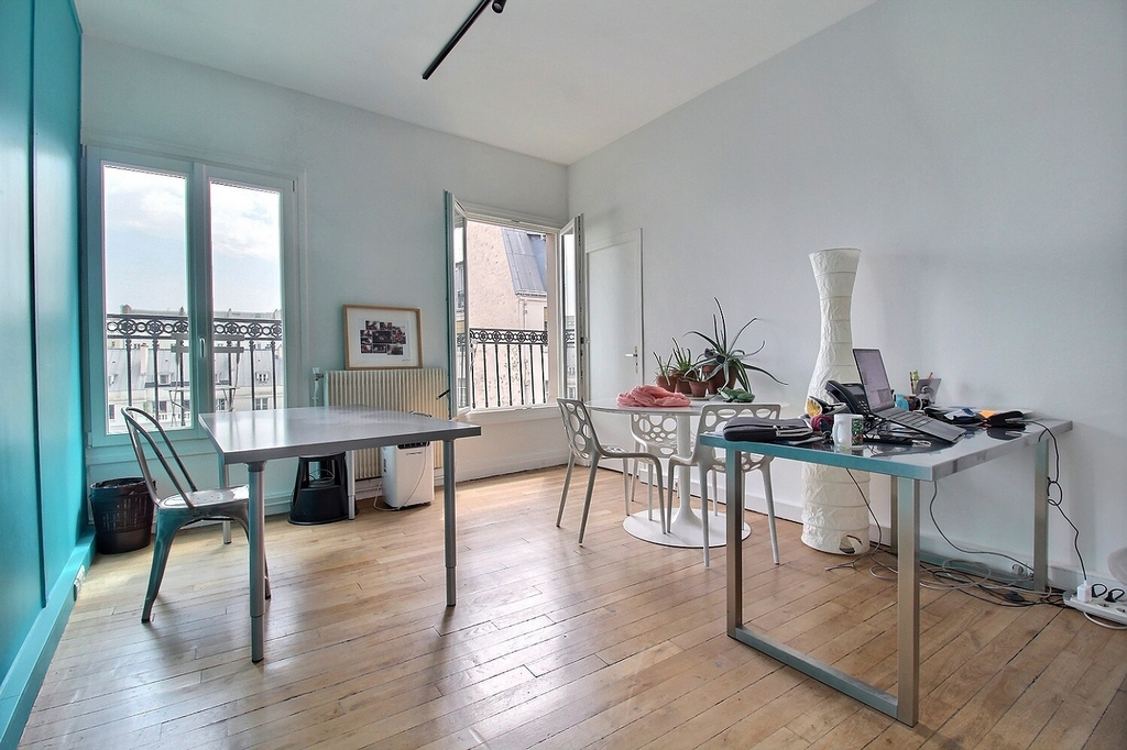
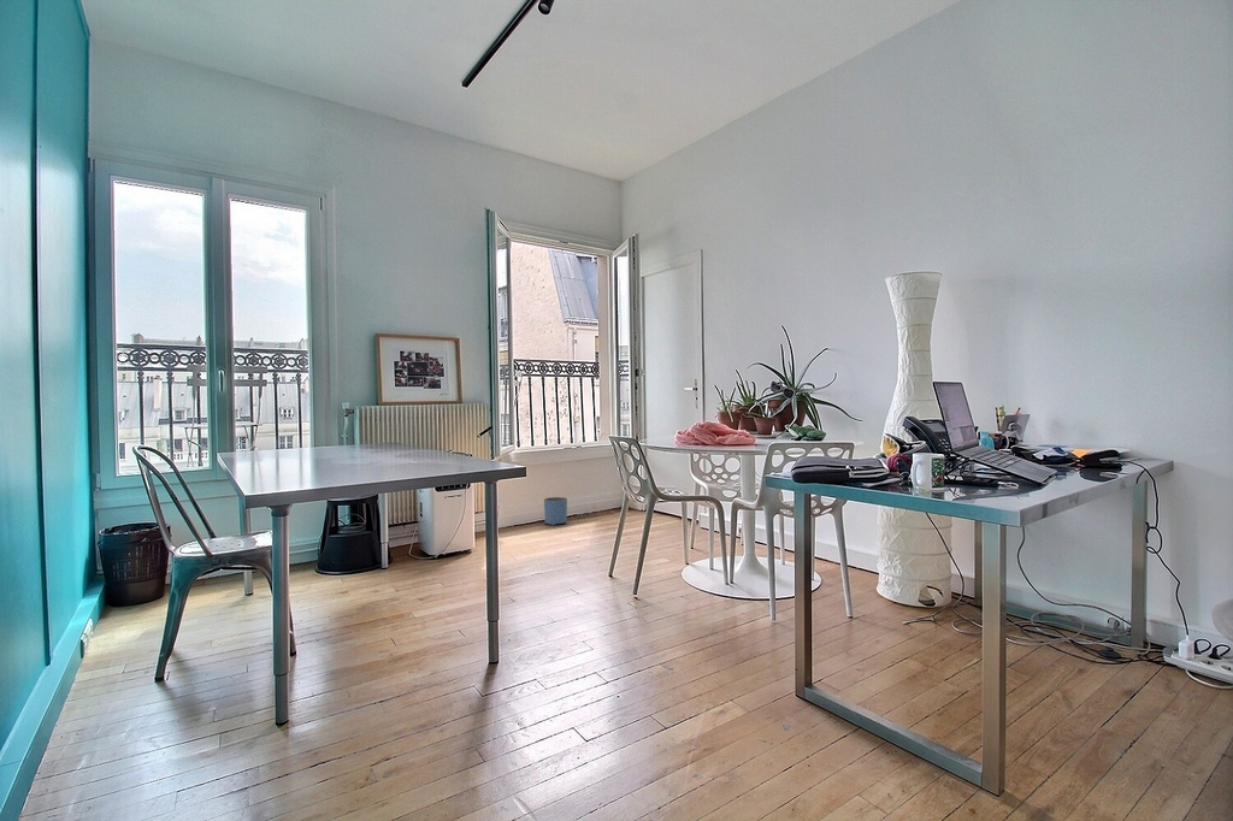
+ planter [543,496,568,526]
